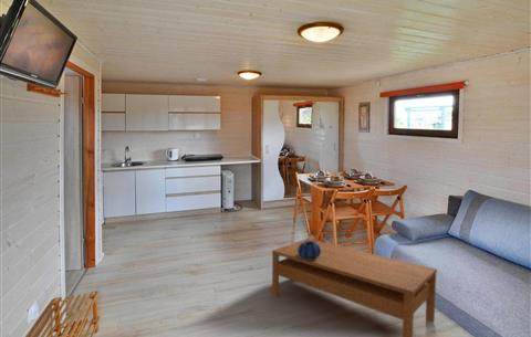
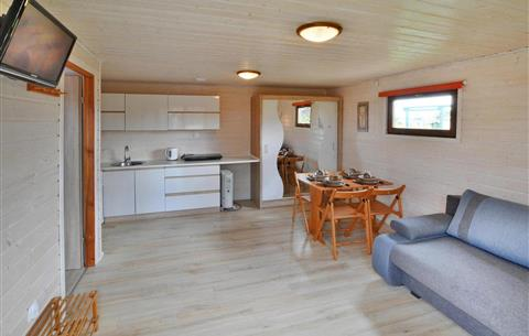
- coffee table [271,238,438,337]
- decorative bowl [298,241,321,260]
